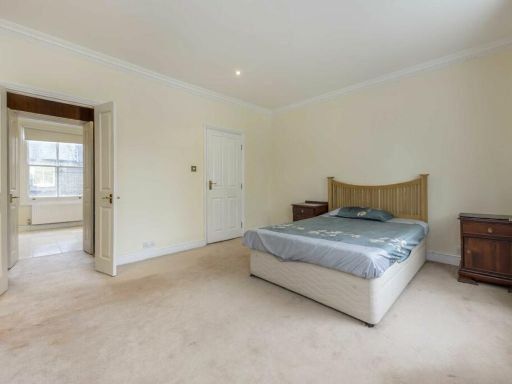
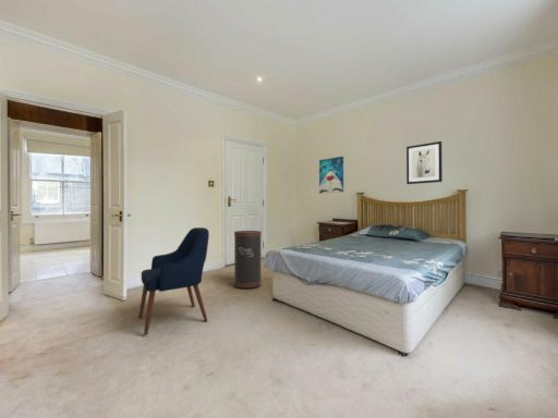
+ trash can [233,230,263,288]
+ wall art [318,156,344,195]
+ chair [137,226,210,336]
+ wall art [405,140,444,185]
